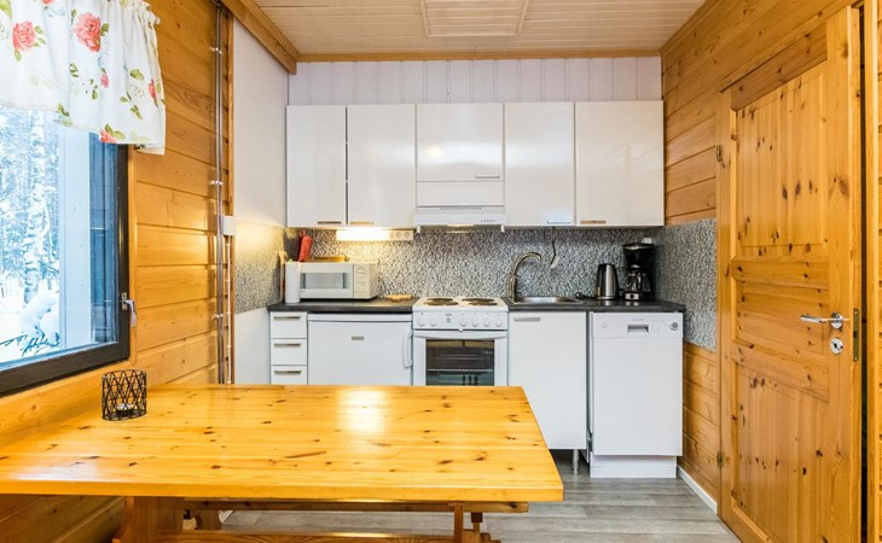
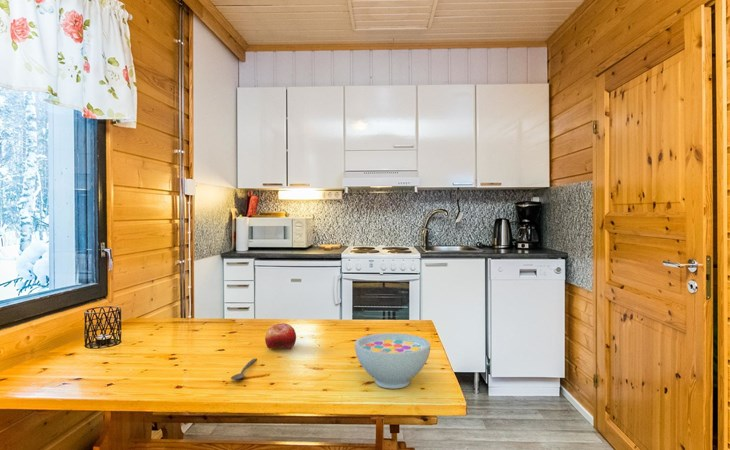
+ spoon [230,358,258,381]
+ bowl [354,332,431,389]
+ fruit [264,322,297,350]
